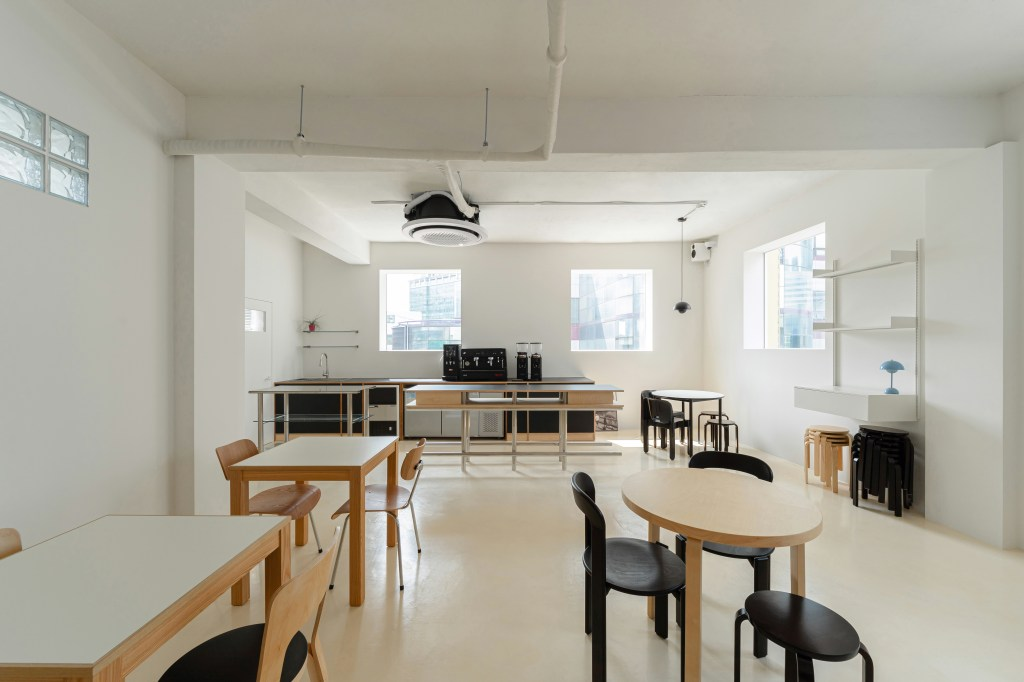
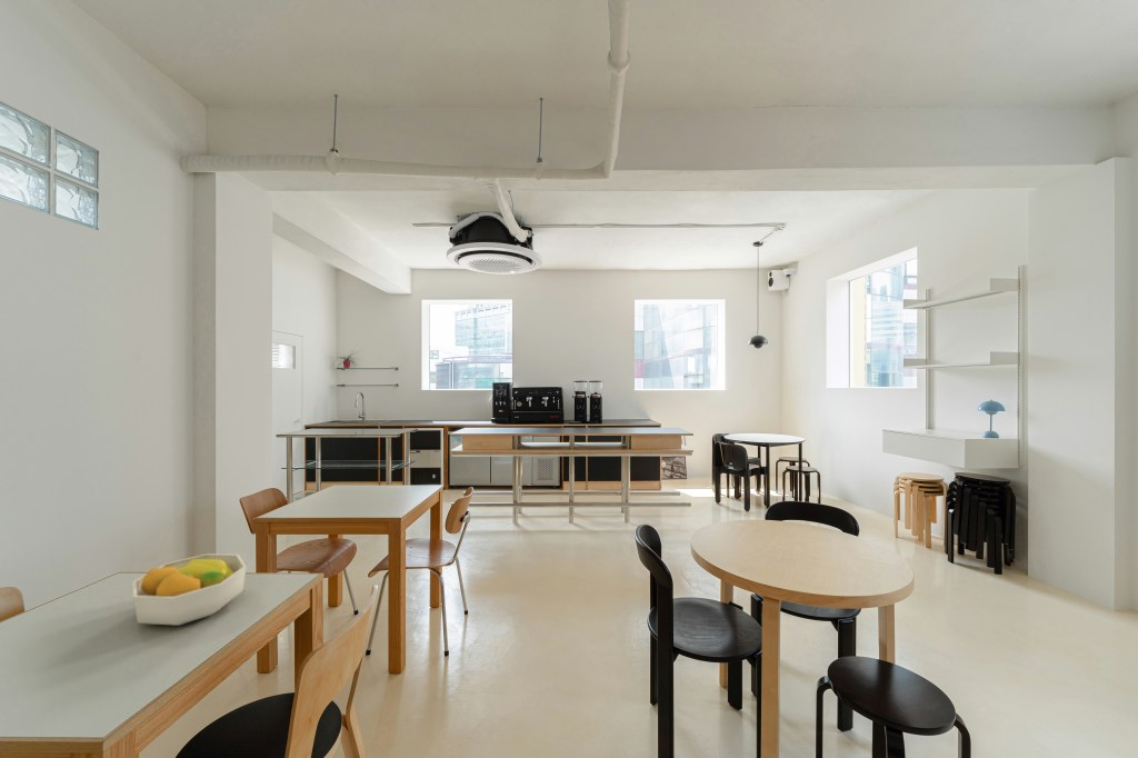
+ fruit bowl [132,552,248,627]
